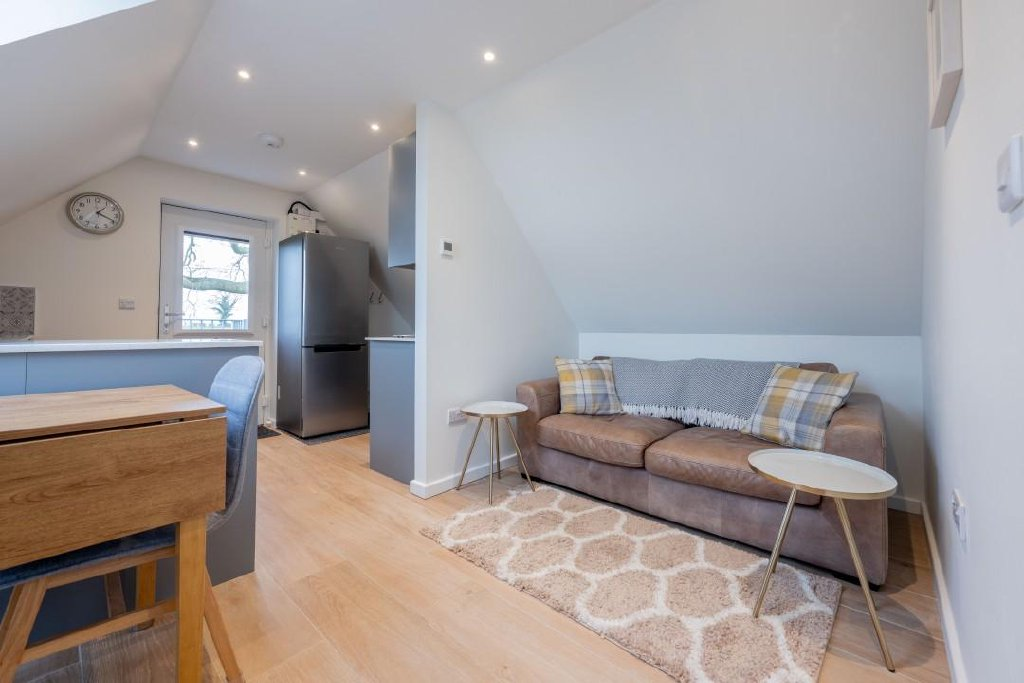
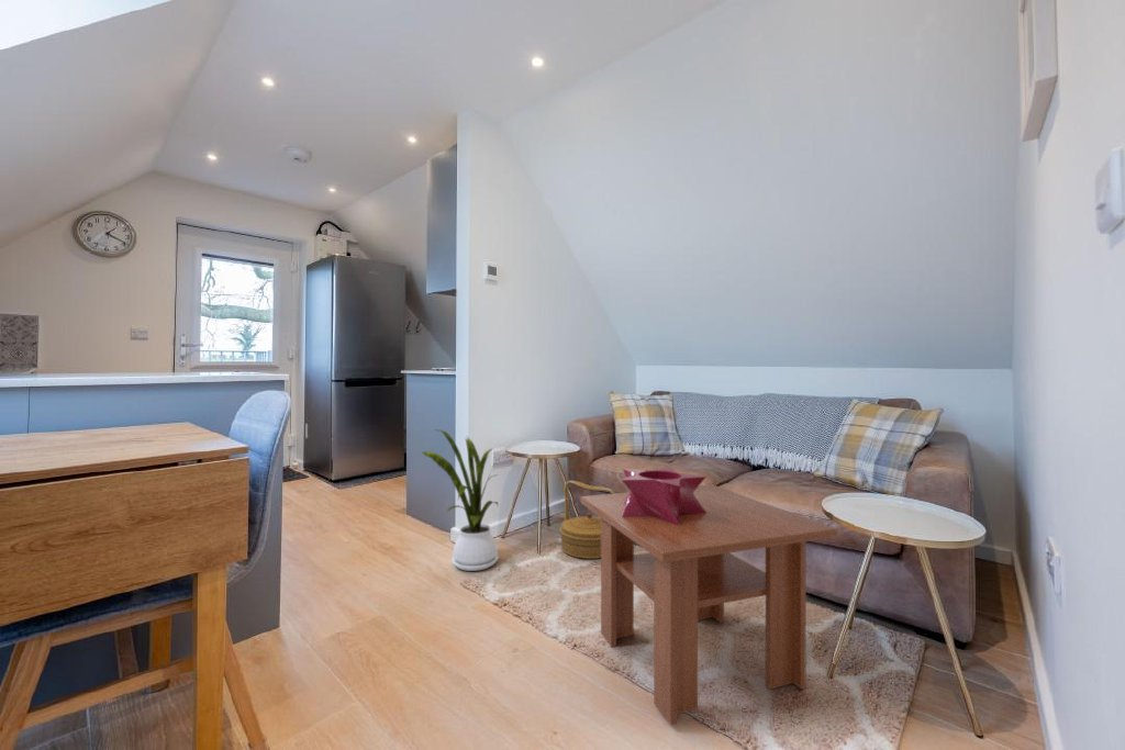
+ coffee table [579,483,838,726]
+ basket [558,479,616,560]
+ house plant [422,428,508,572]
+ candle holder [621,466,708,526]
